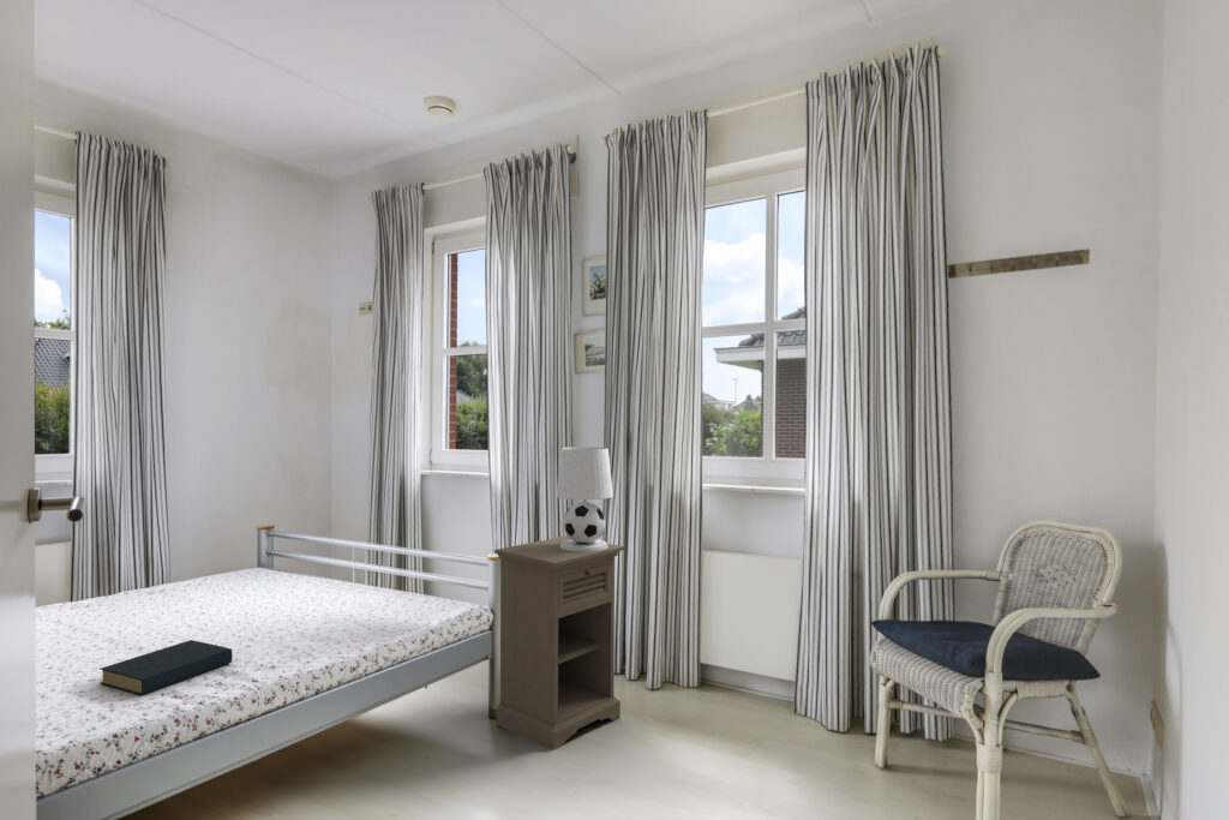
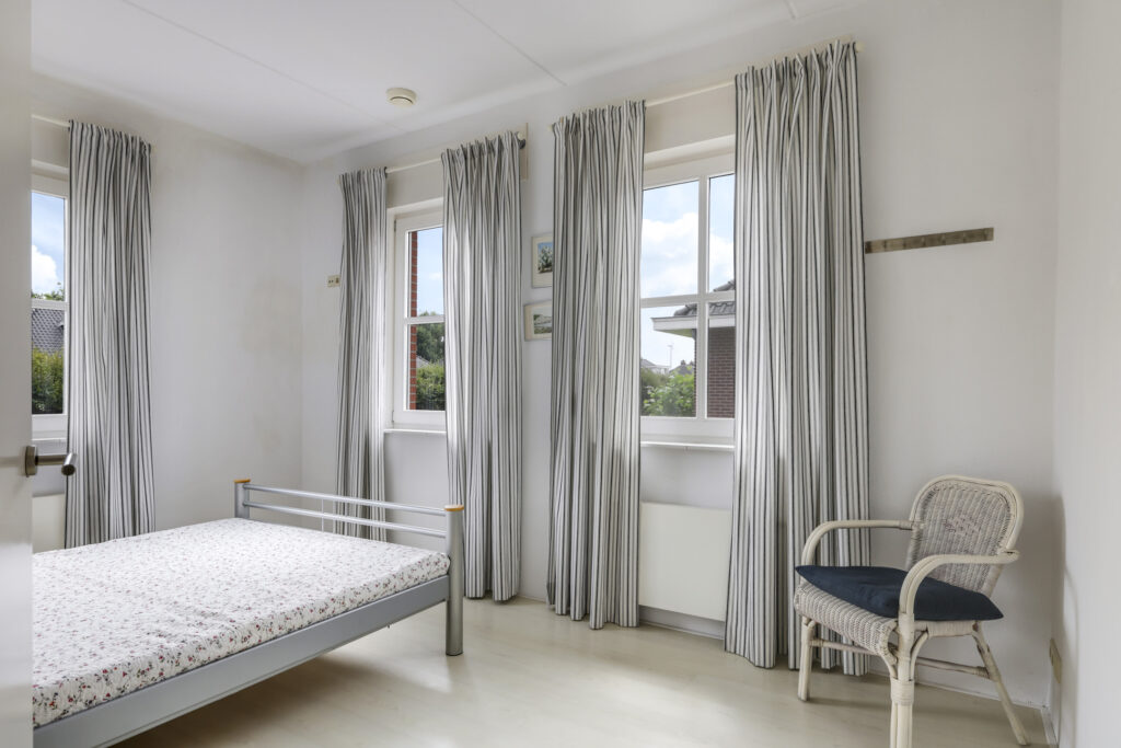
- nightstand [493,534,627,752]
- table lamp [556,445,614,551]
- hardback book [98,639,234,696]
